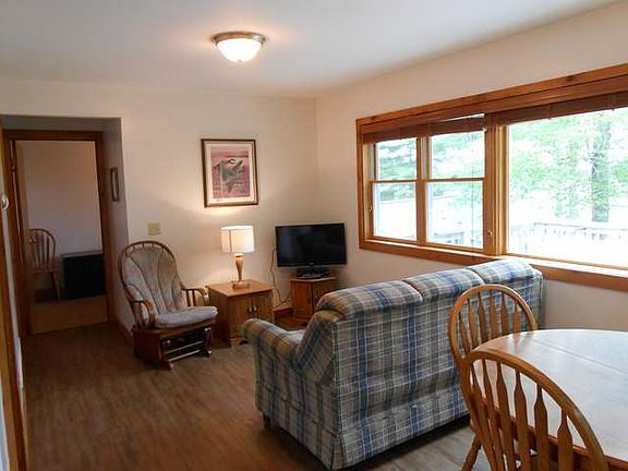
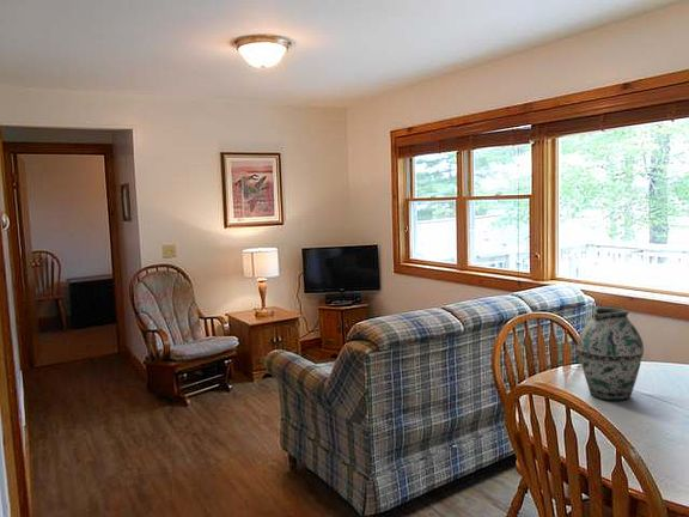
+ vase [575,306,645,401]
